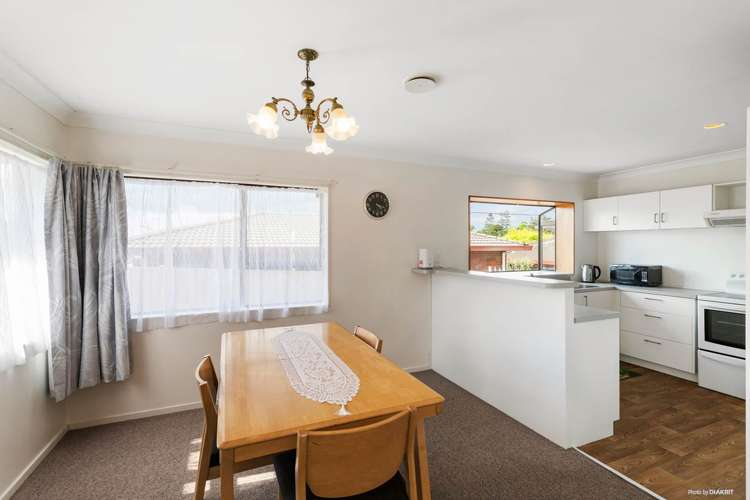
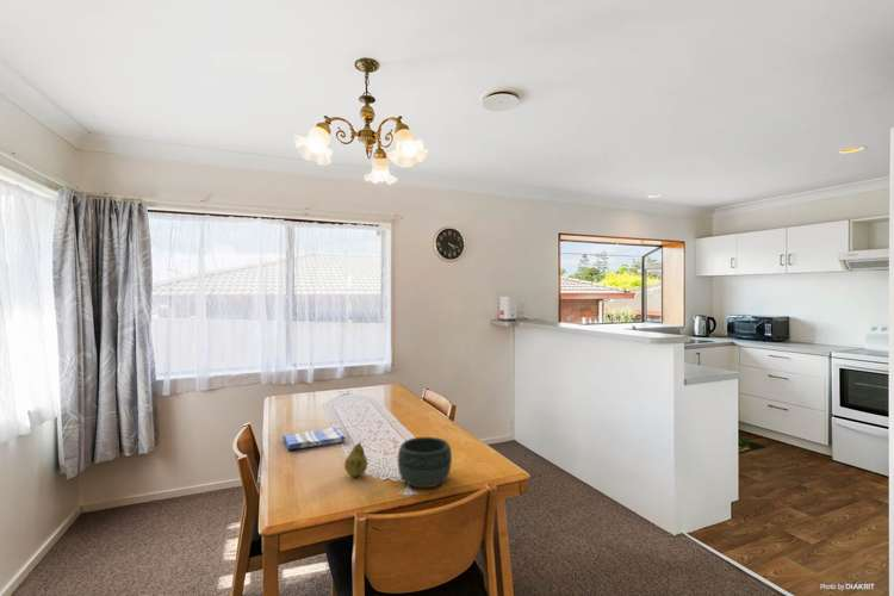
+ fruit [343,440,368,478]
+ dish towel [281,426,347,452]
+ bowl [397,436,453,489]
